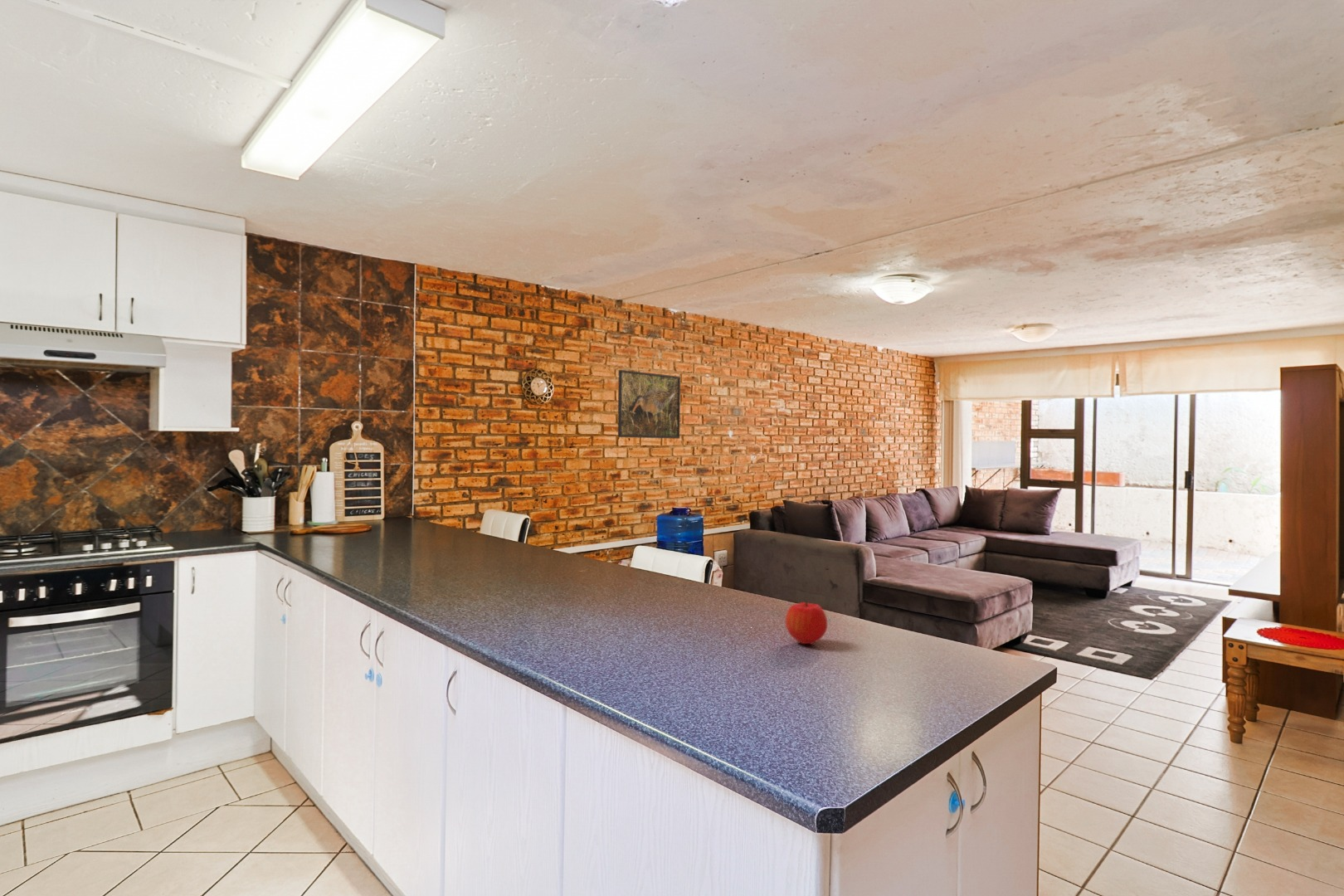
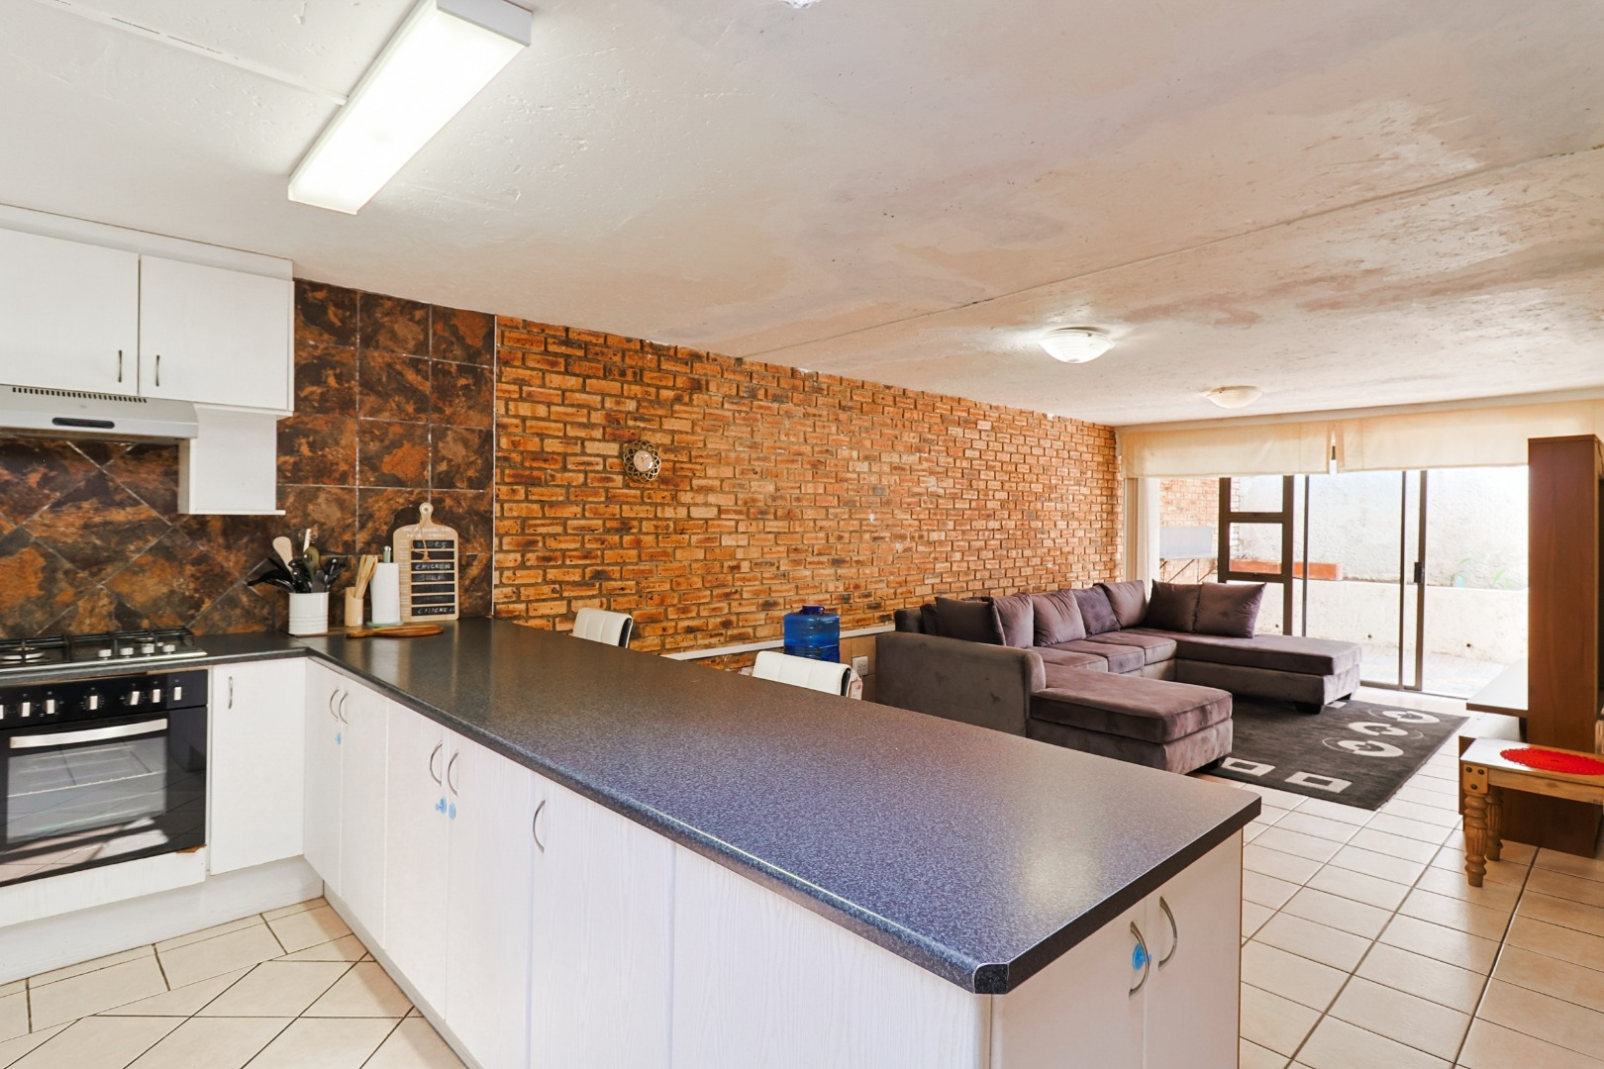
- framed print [617,369,681,440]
- fruit [785,599,828,645]
